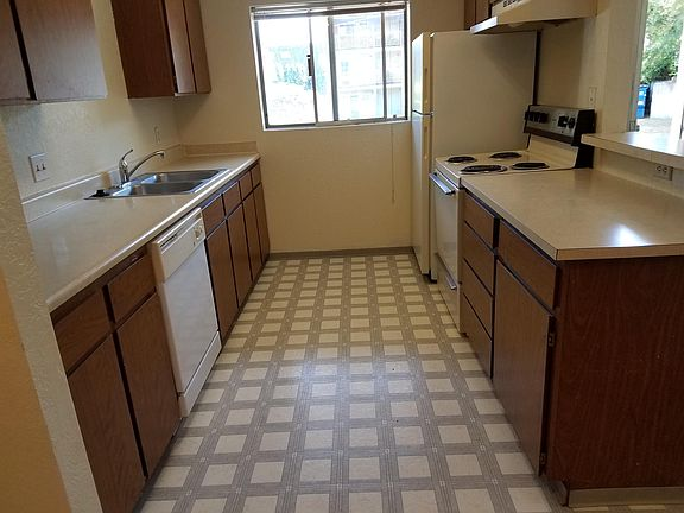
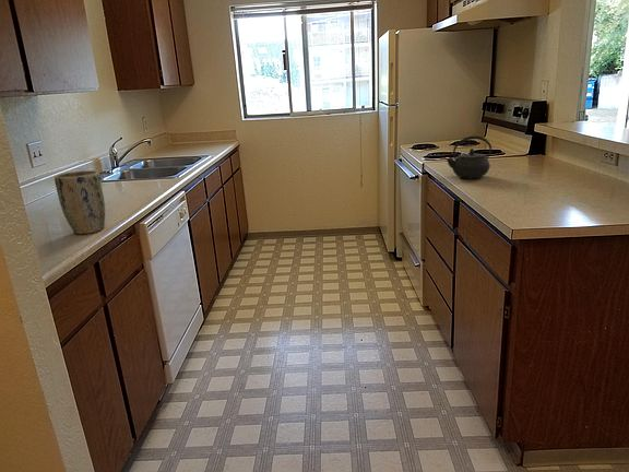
+ kettle [446,135,492,180]
+ plant pot [54,169,106,235]
